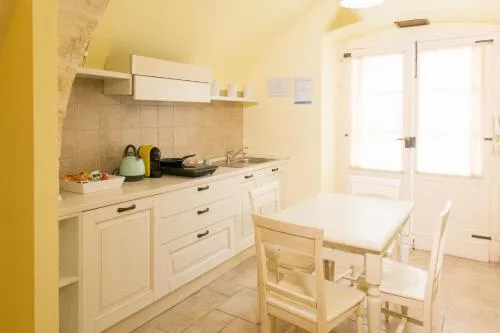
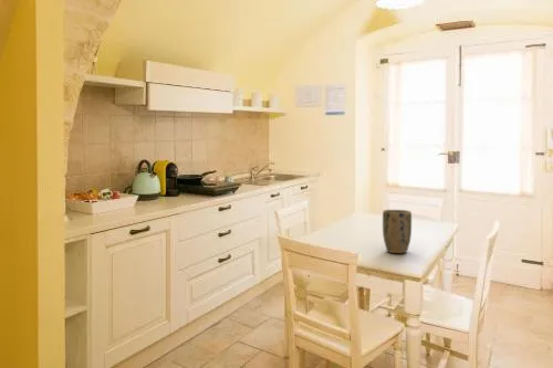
+ plant pot [382,209,413,254]
